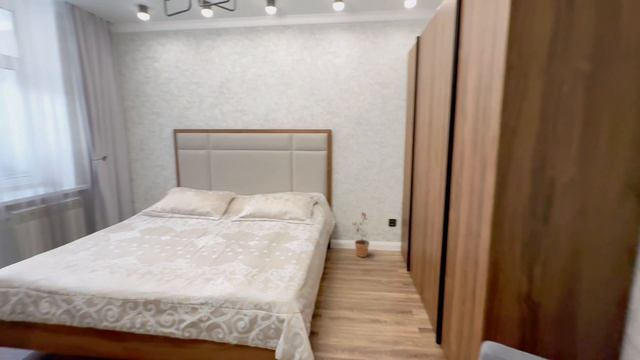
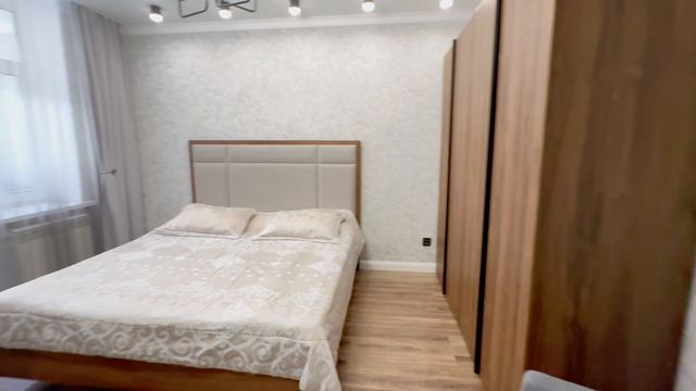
- potted plant [352,211,370,258]
